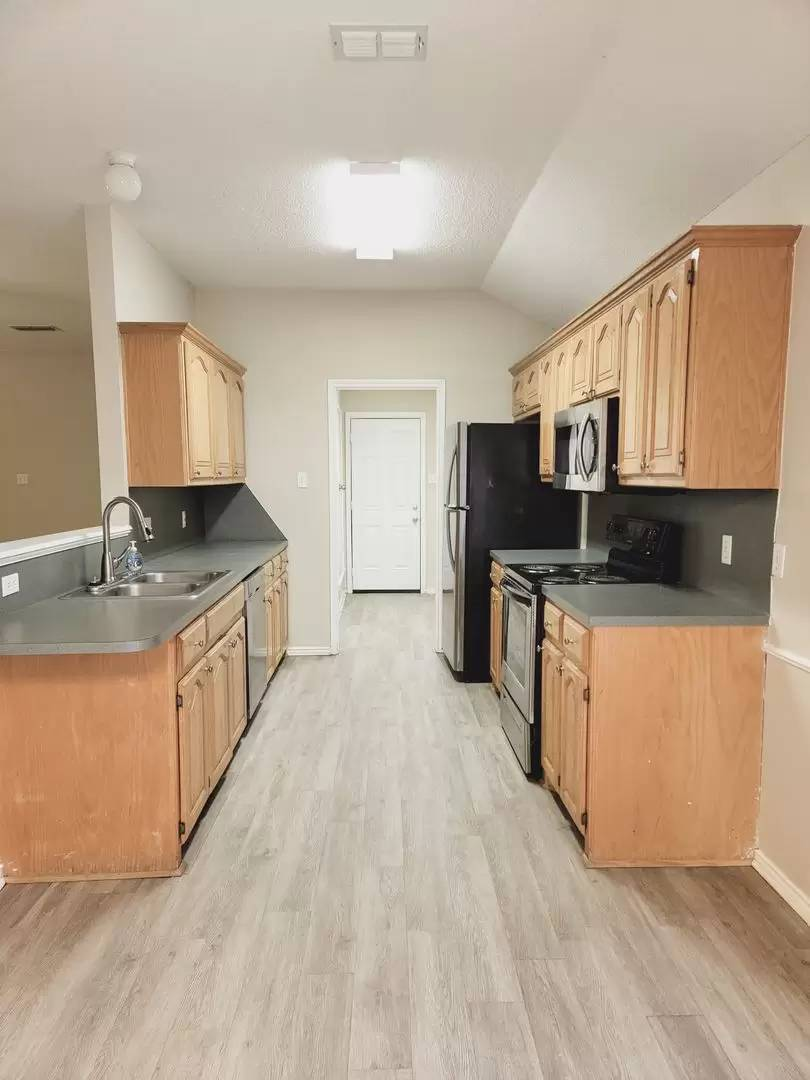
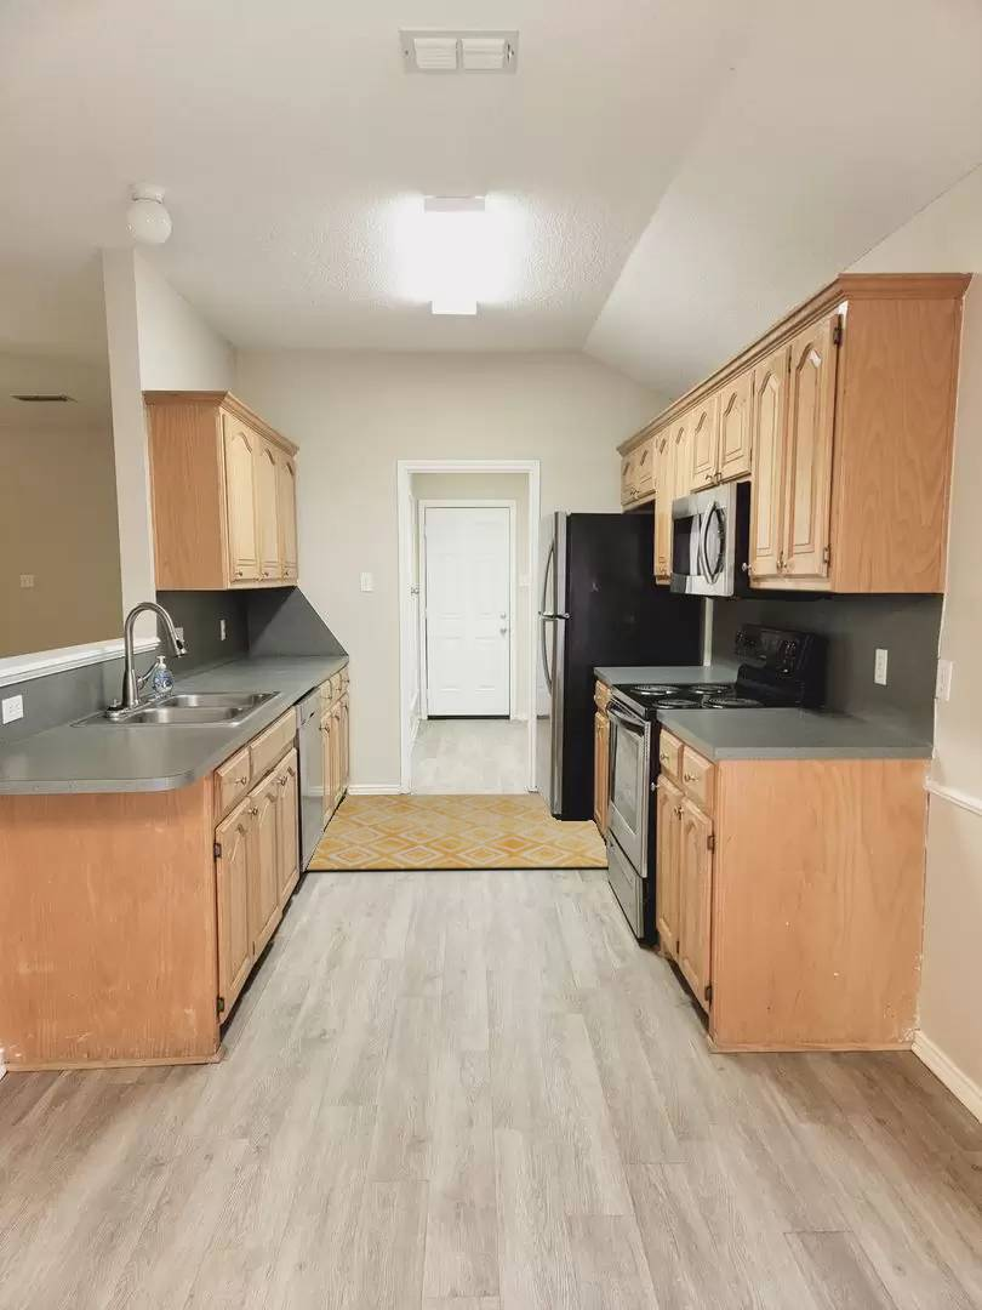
+ rug [306,792,610,871]
